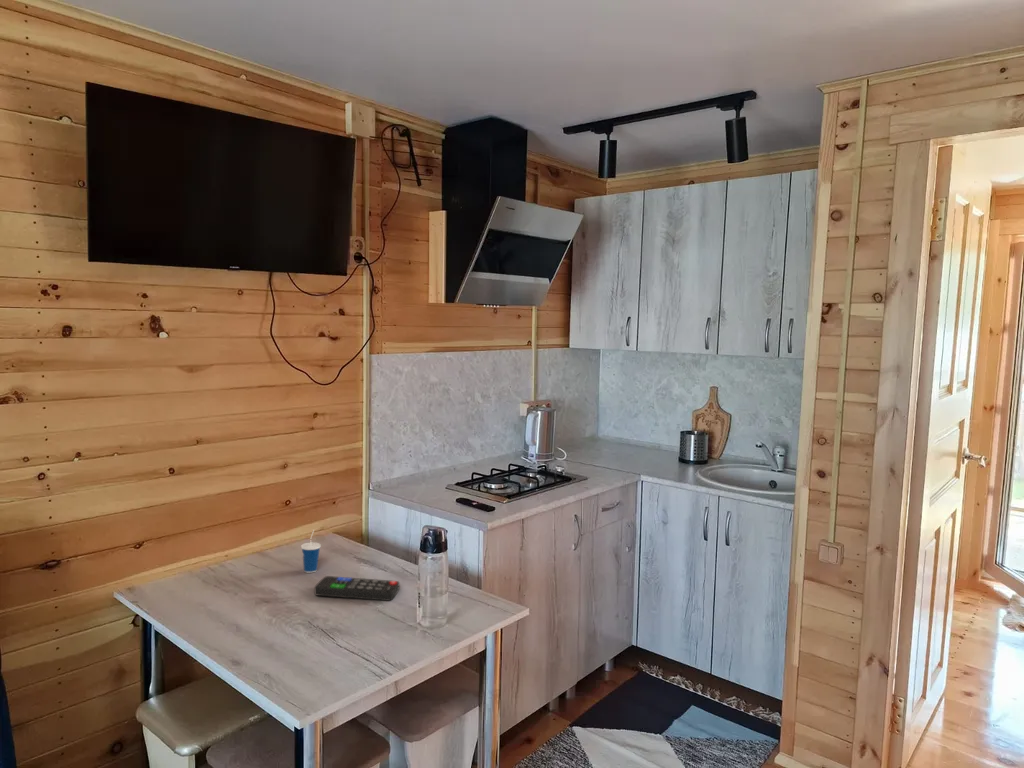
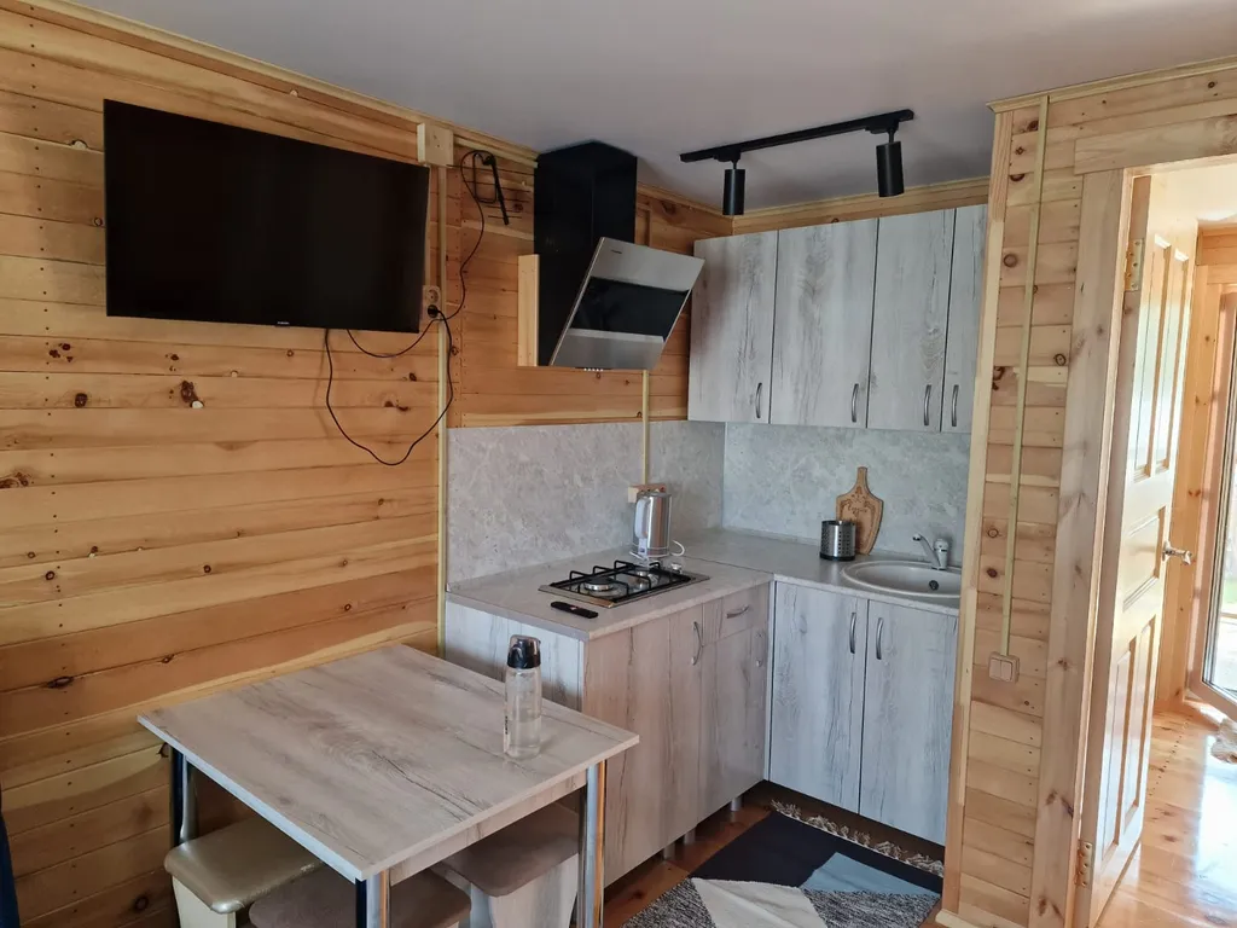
- remote control [314,575,400,602]
- cup [300,529,322,574]
